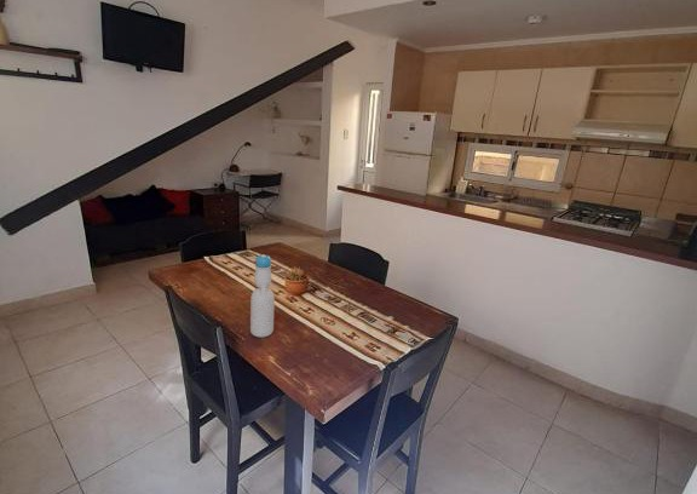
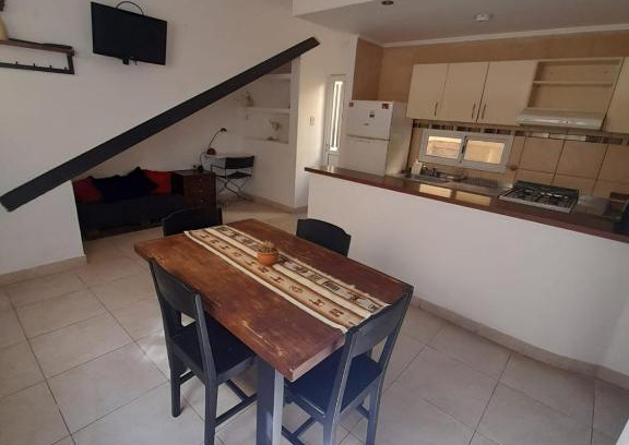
- bottle [249,253,276,339]
